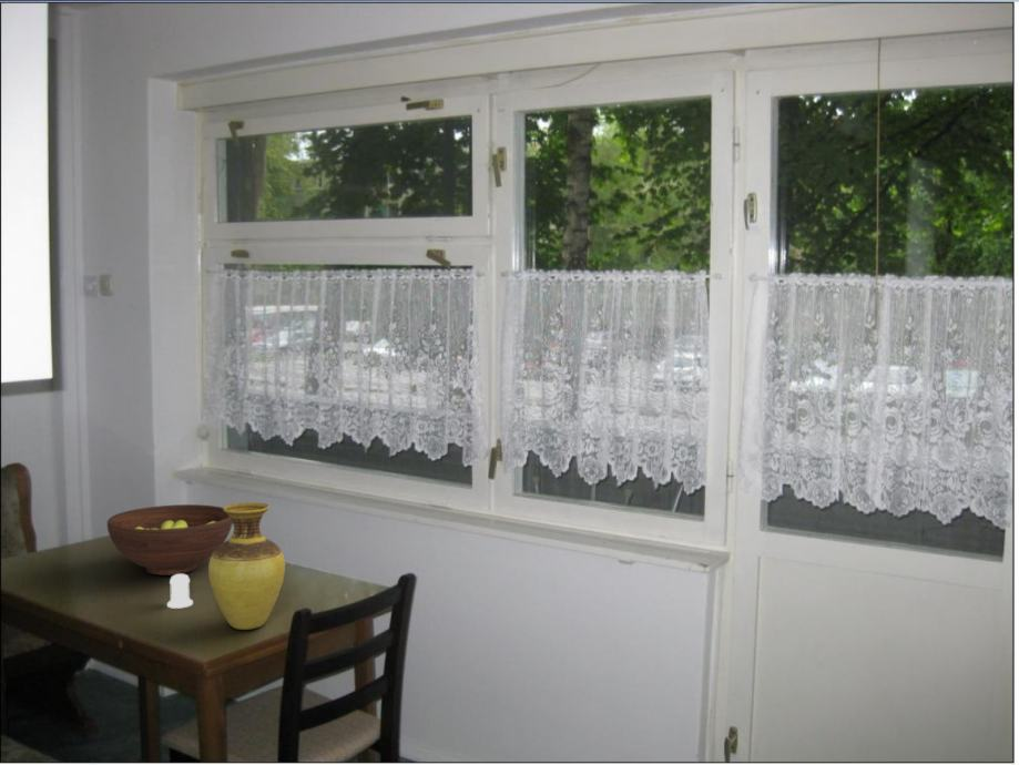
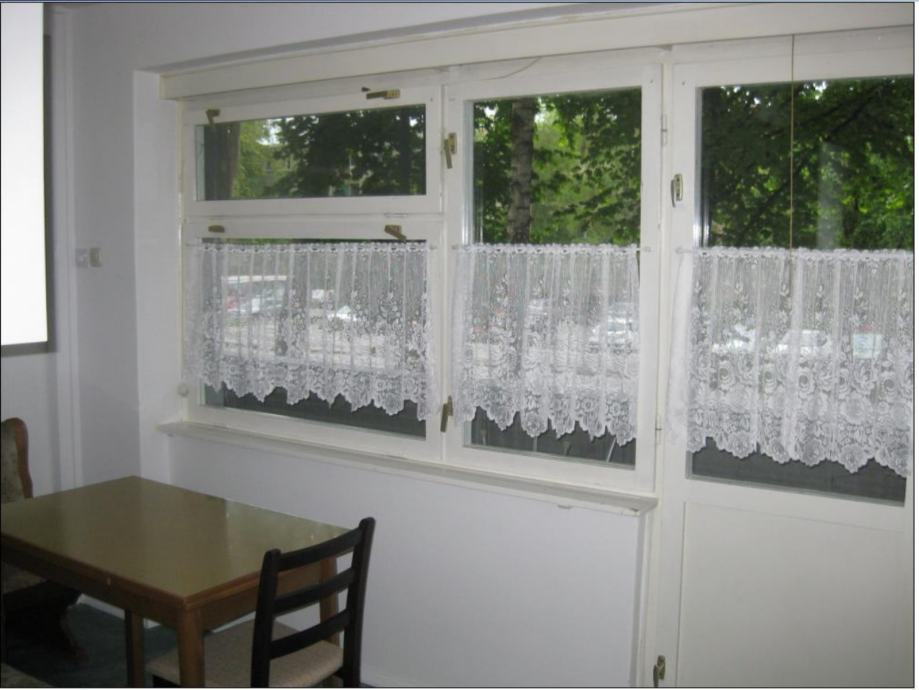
- vase [207,501,286,631]
- salt shaker [166,573,194,610]
- fruit bowl [106,503,233,577]
